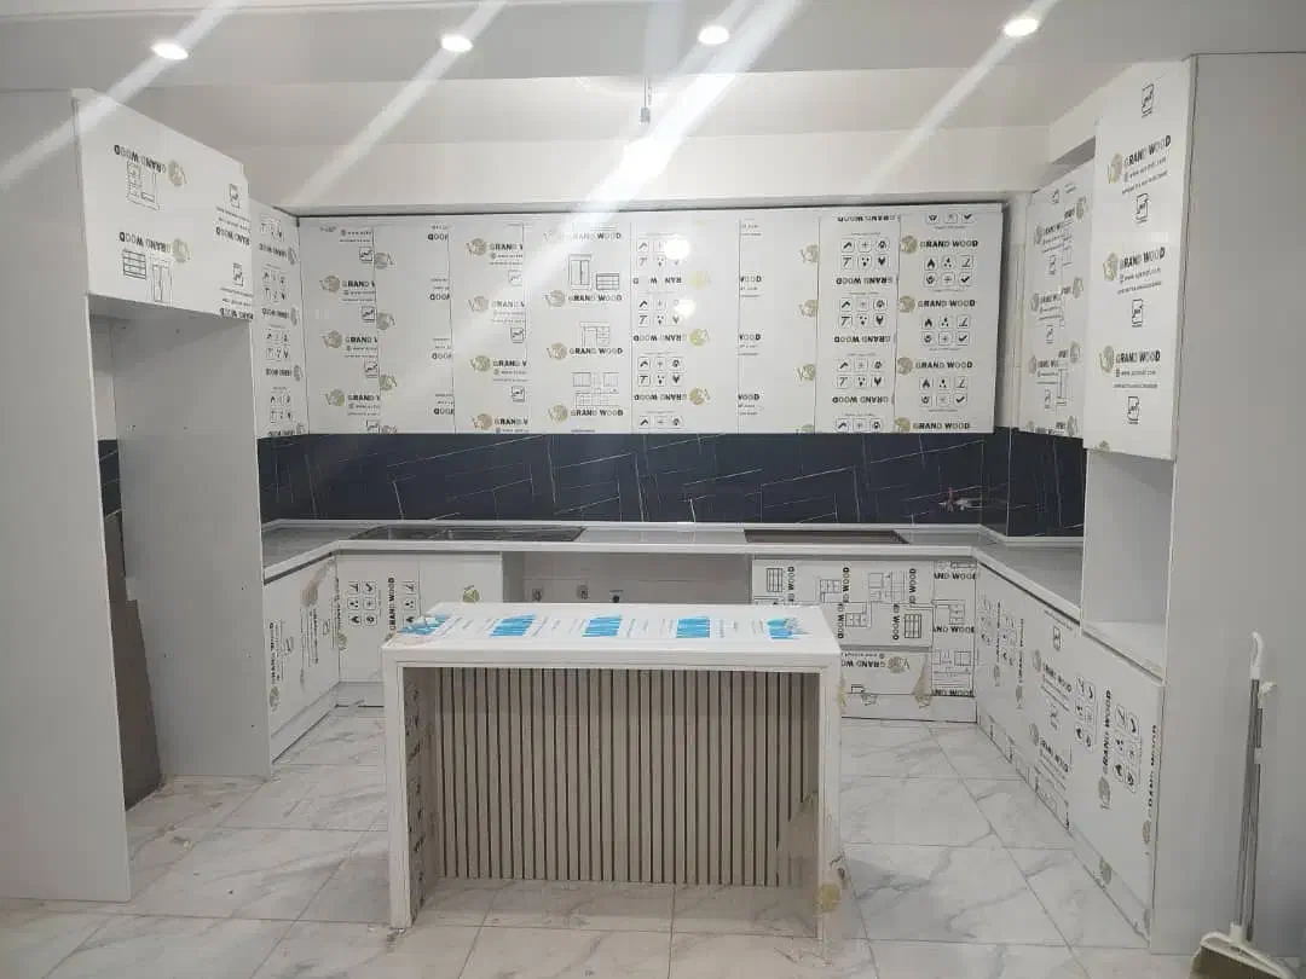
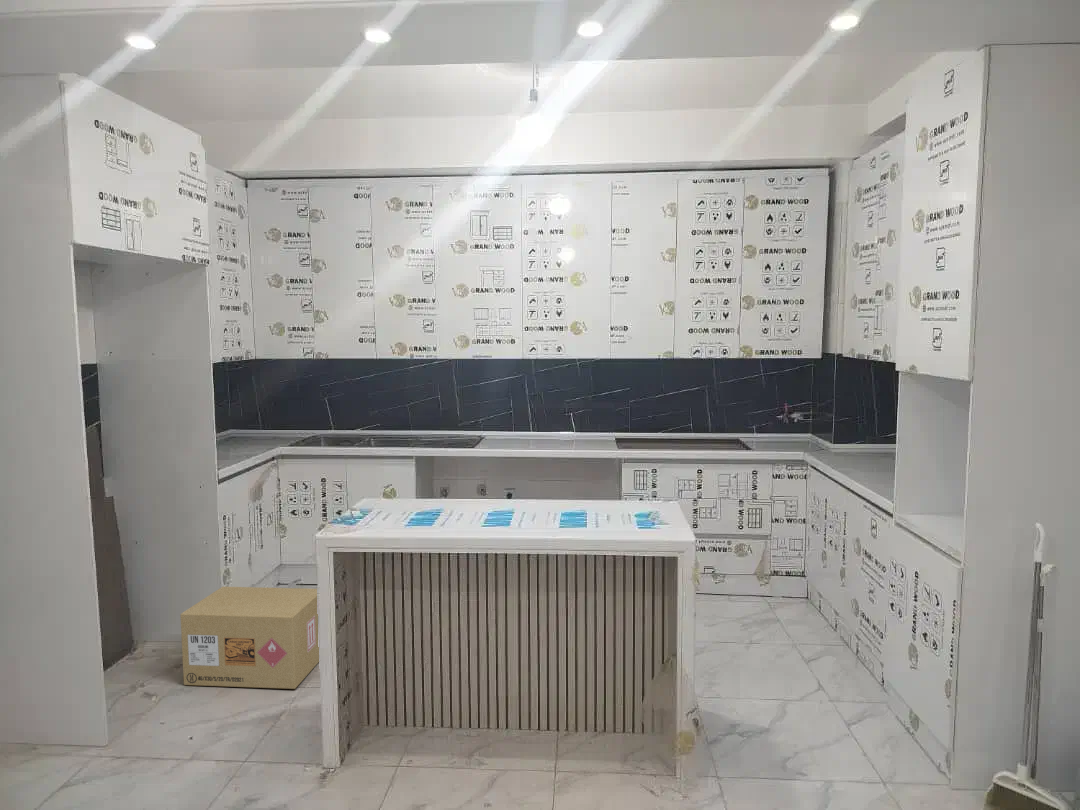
+ cardboard box [179,586,320,690]
